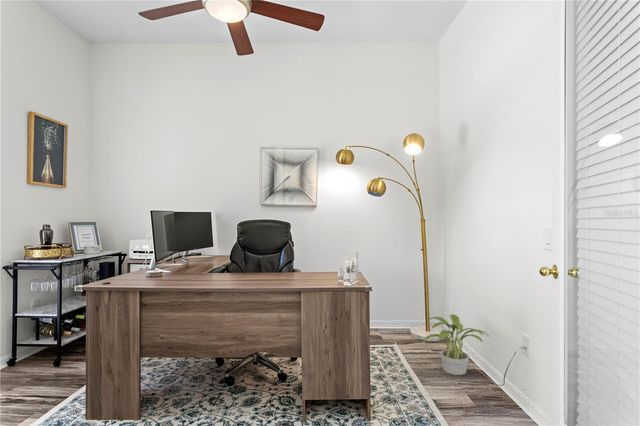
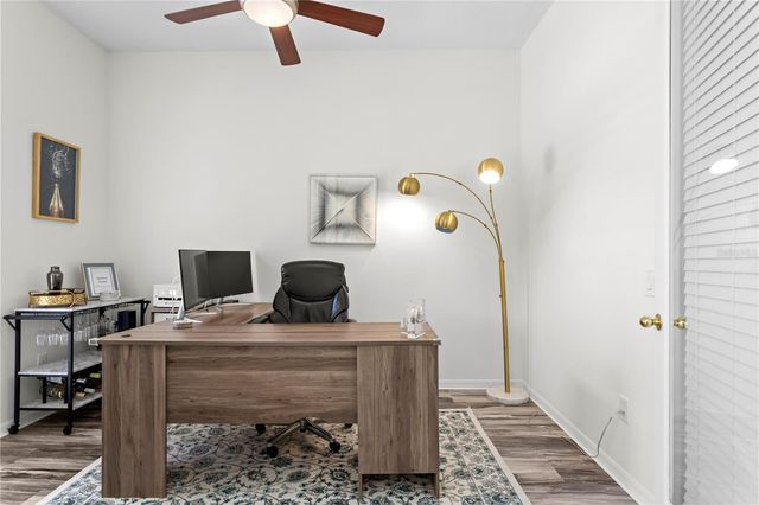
- potted plant [423,314,490,376]
